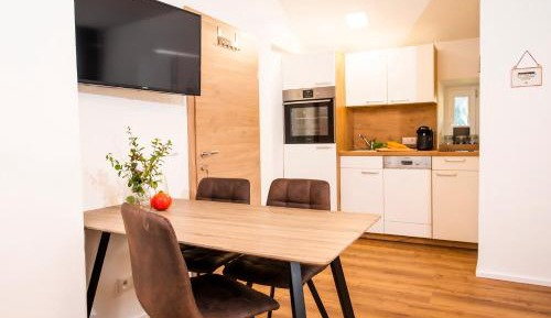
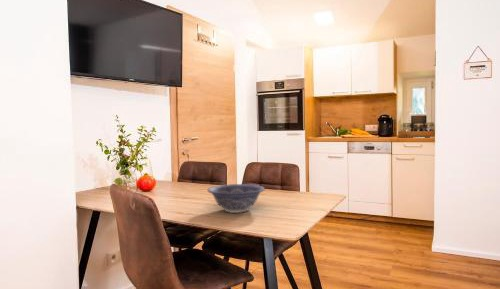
+ decorative bowl [207,183,266,214]
